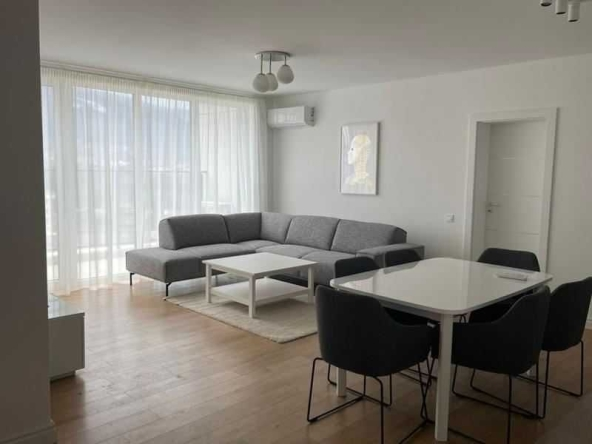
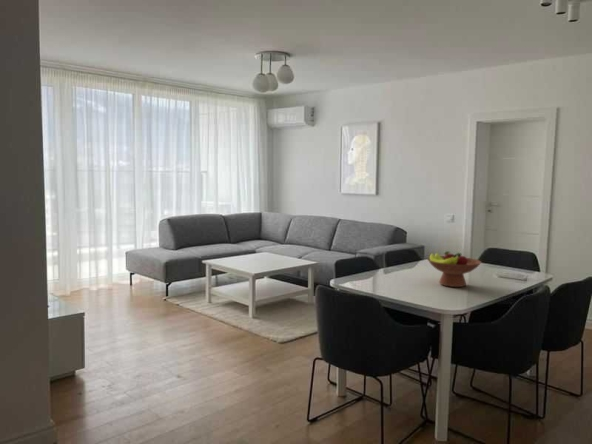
+ fruit bowl [426,250,482,288]
